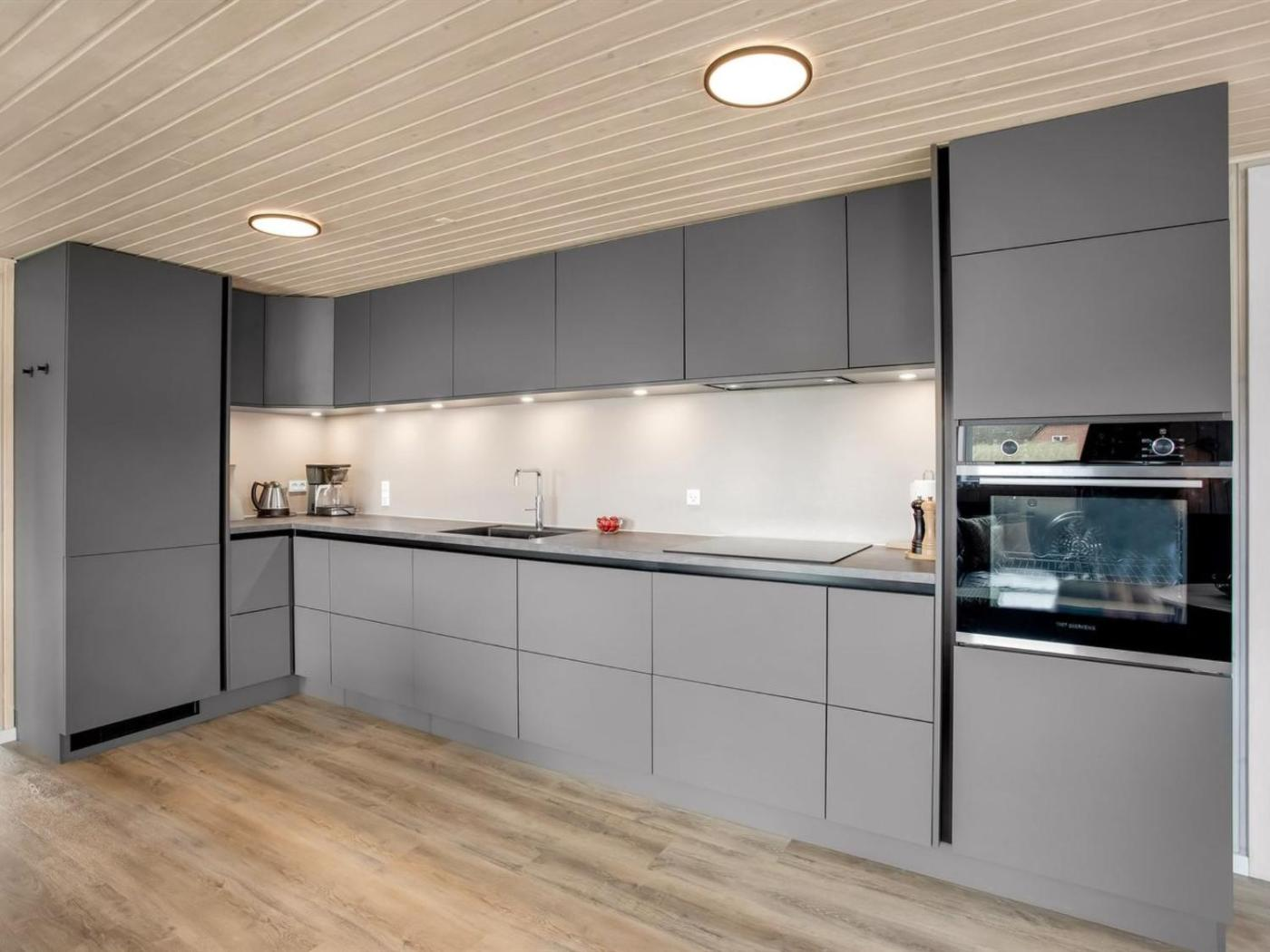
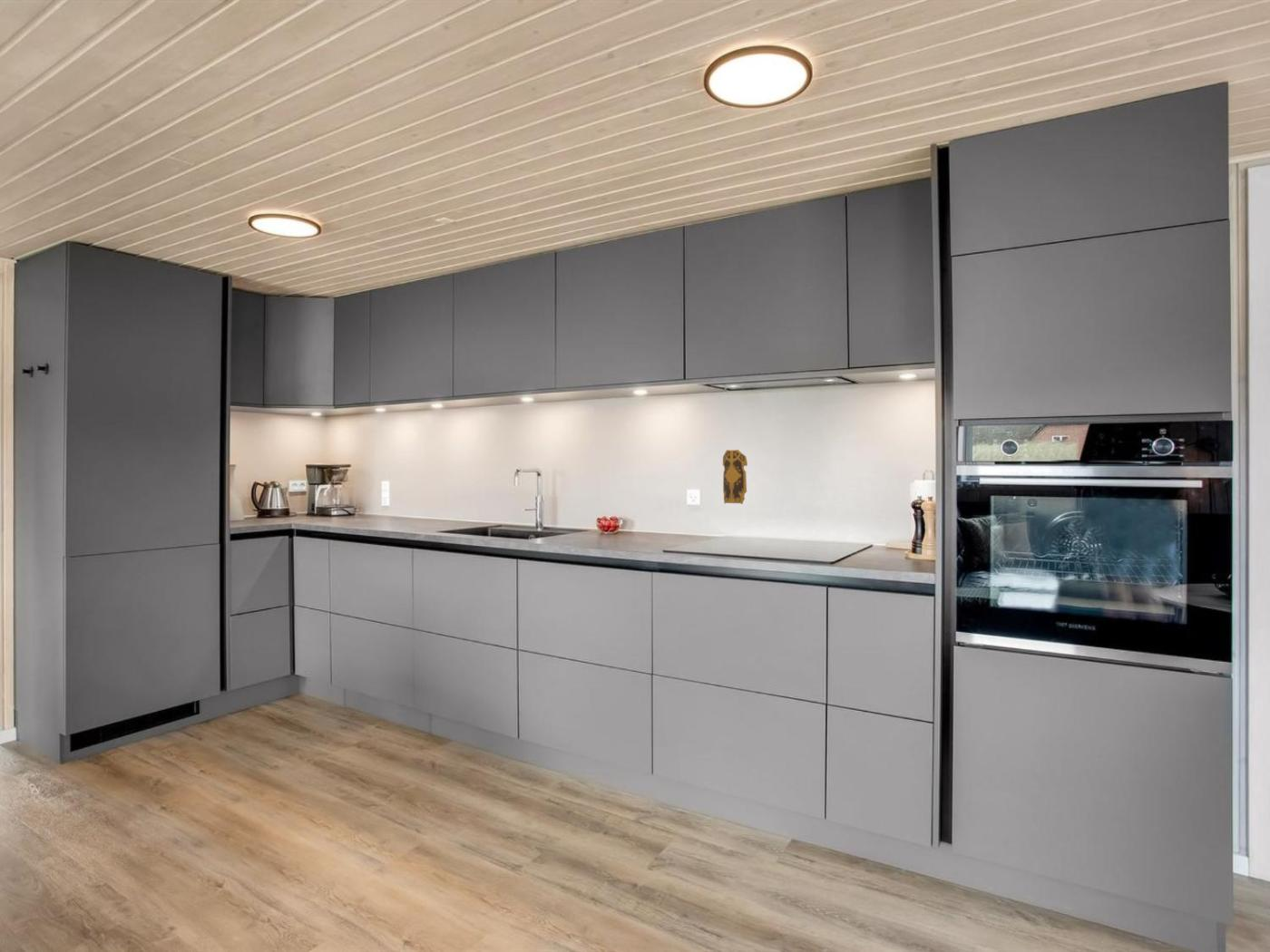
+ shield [722,449,748,505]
